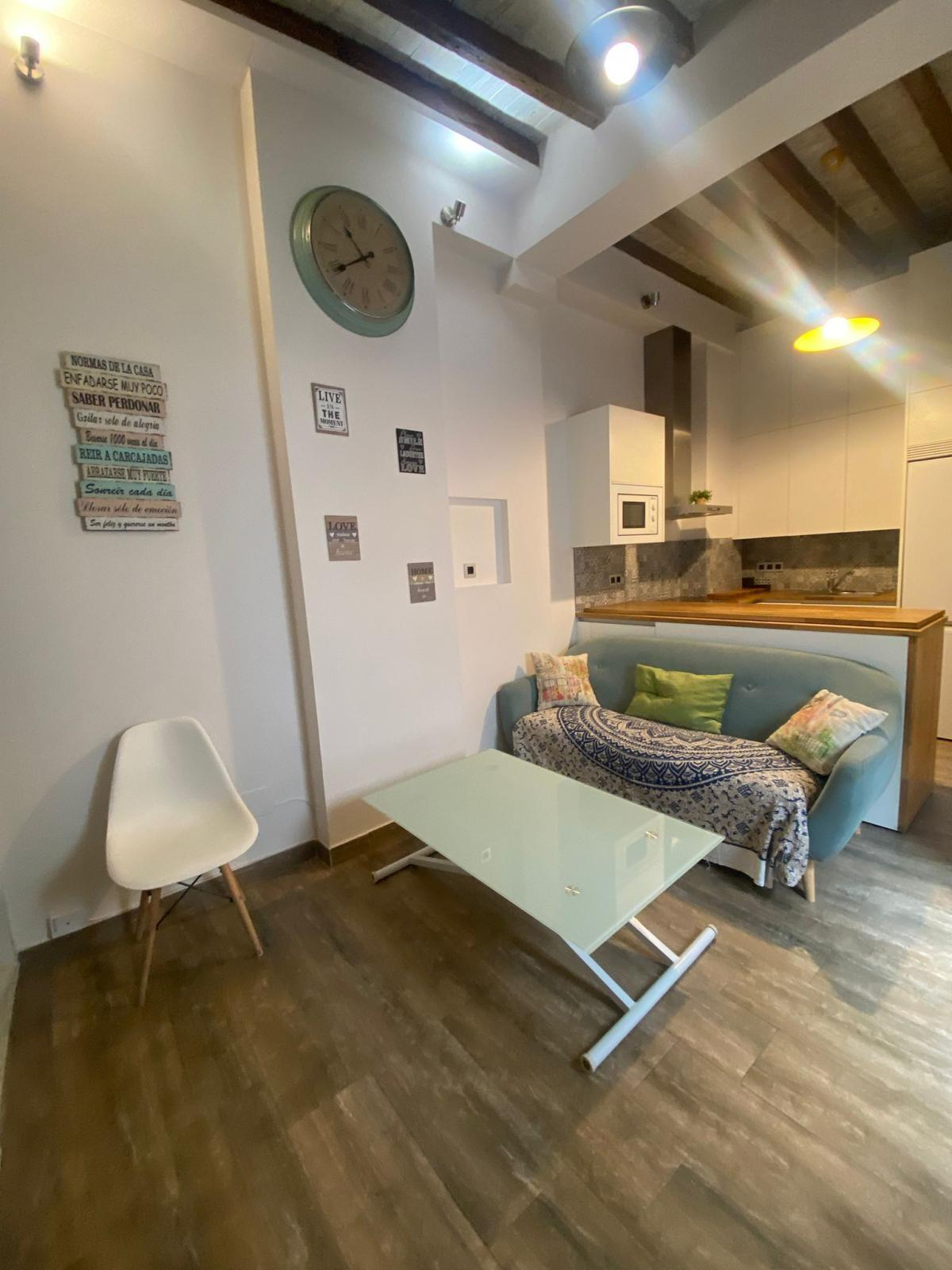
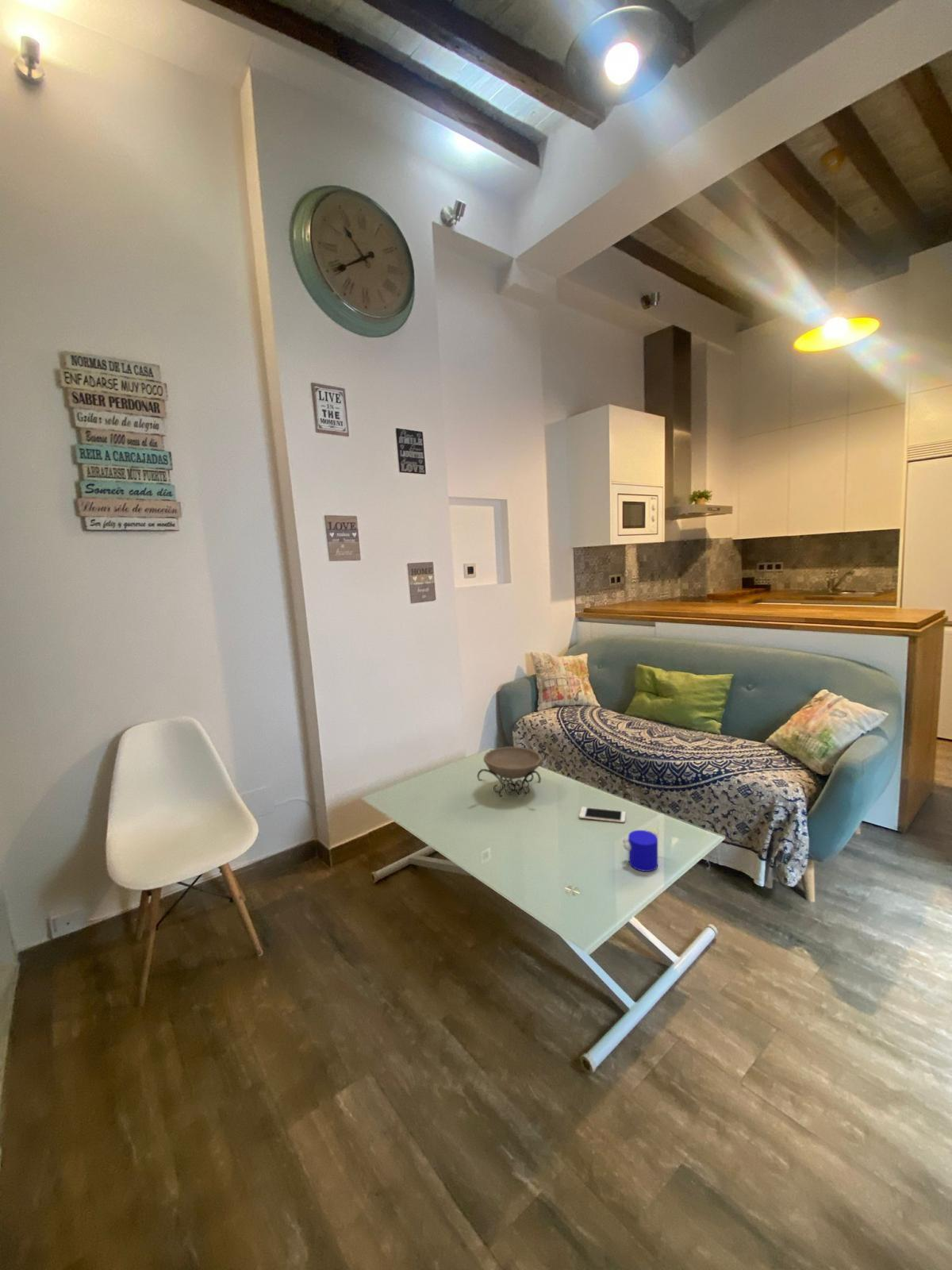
+ cell phone [578,806,627,824]
+ decorative bowl [476,746,547,799]
+ cup [622,829,658,872]
